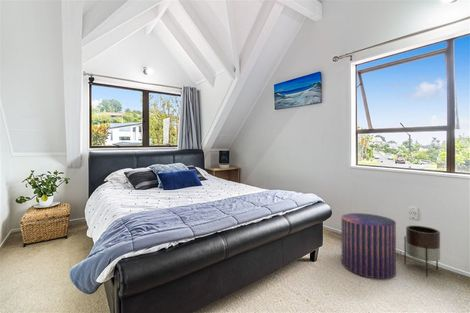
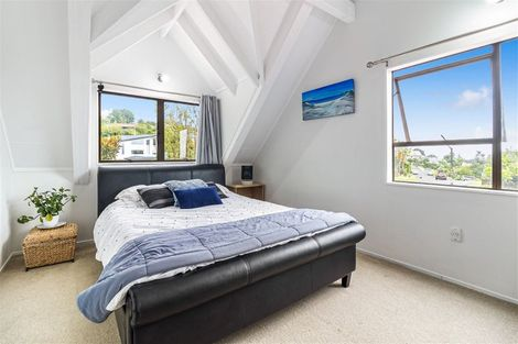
- planter [403,225,441,278]
- stool [341,212,397,280]
